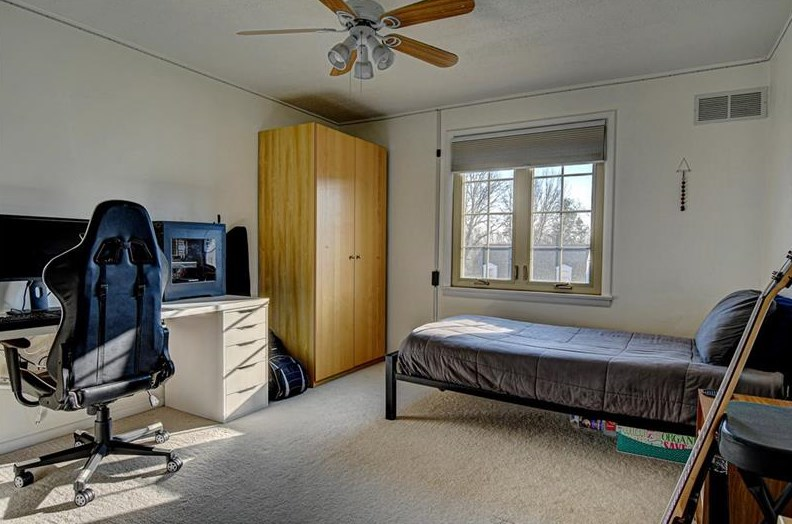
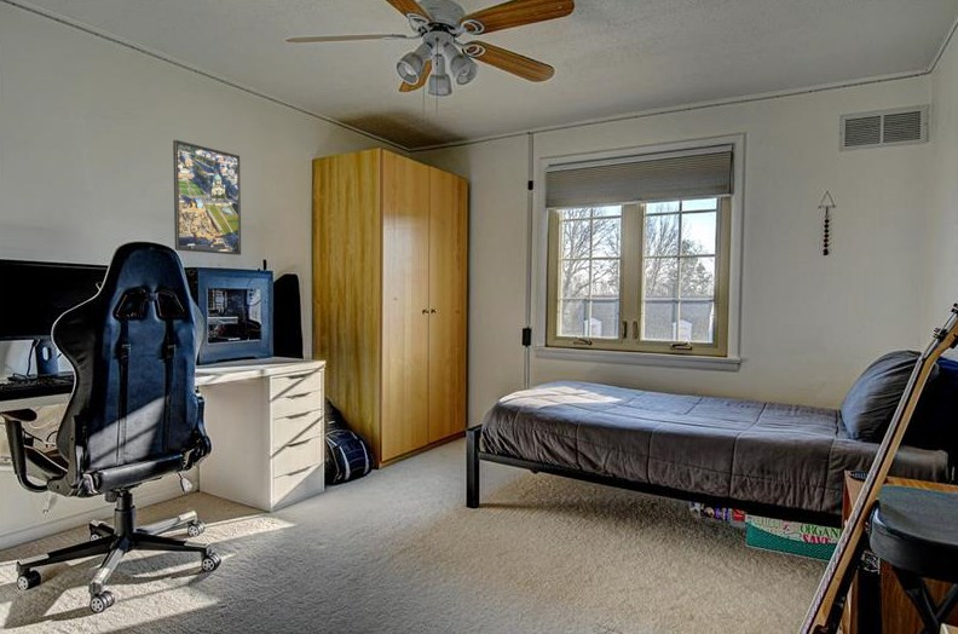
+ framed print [172,139,242,257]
